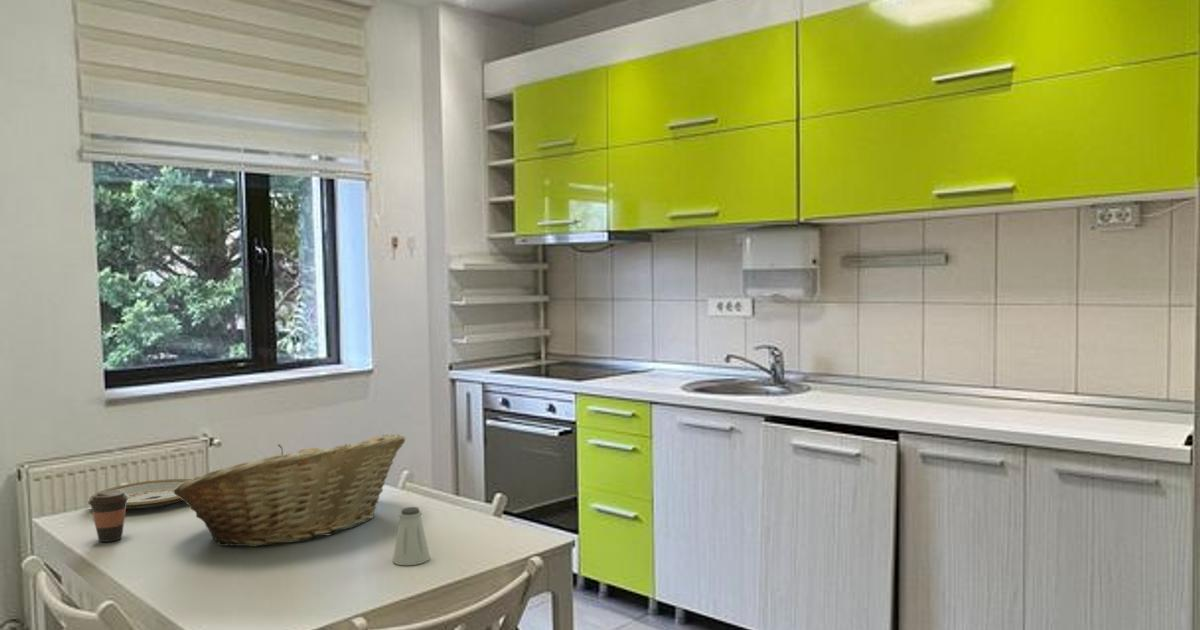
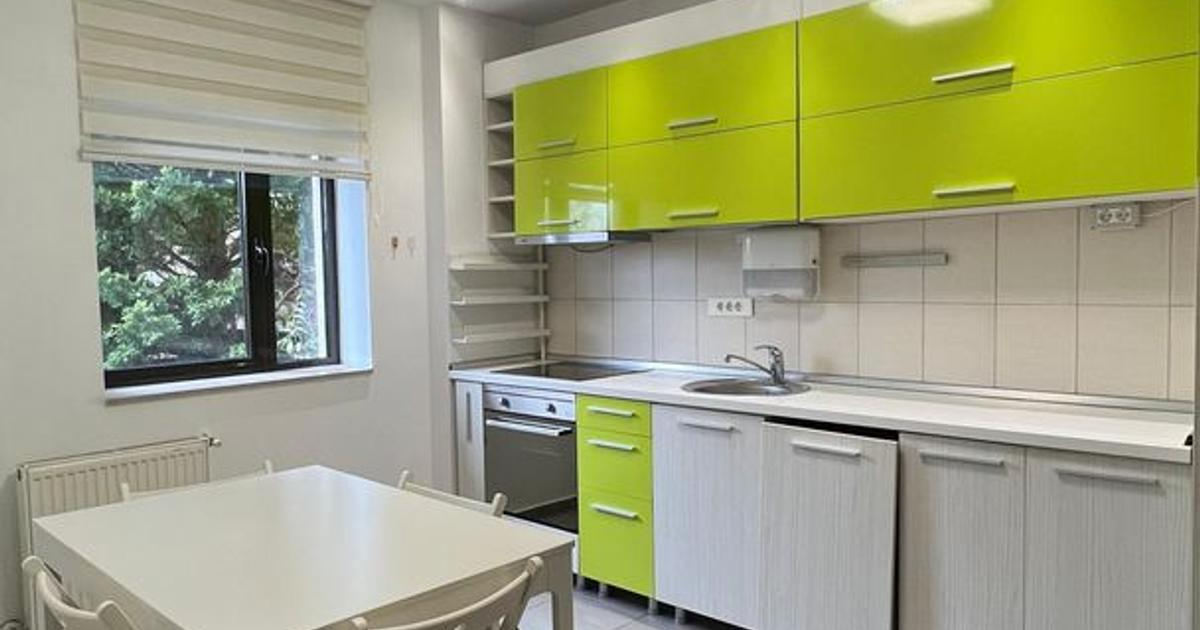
- plate [89,478,192,510]
- saltshaker [392,506,431,566]
- fruit basket [174,433,407,547]
- coffee cup [87,490,129,543]
